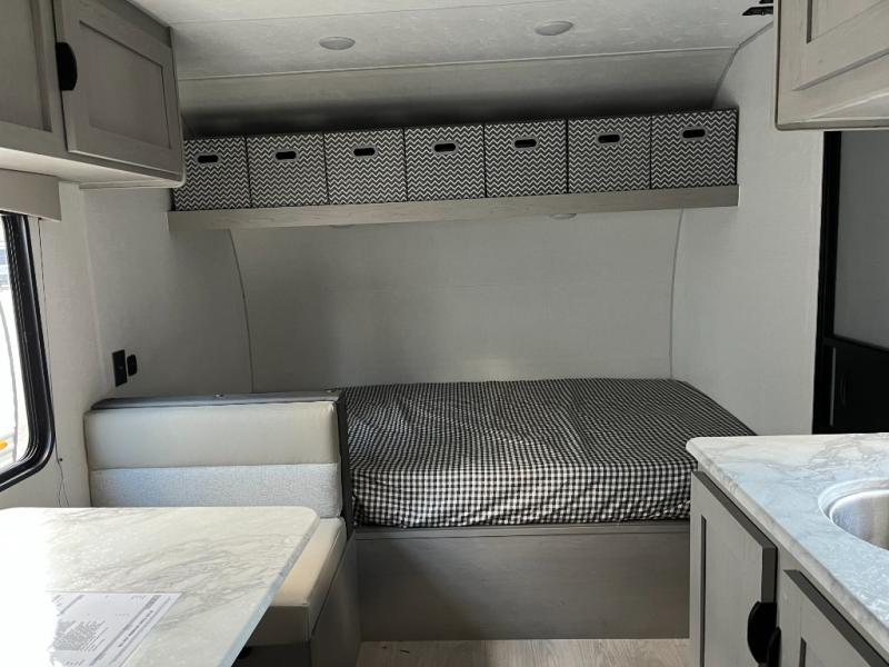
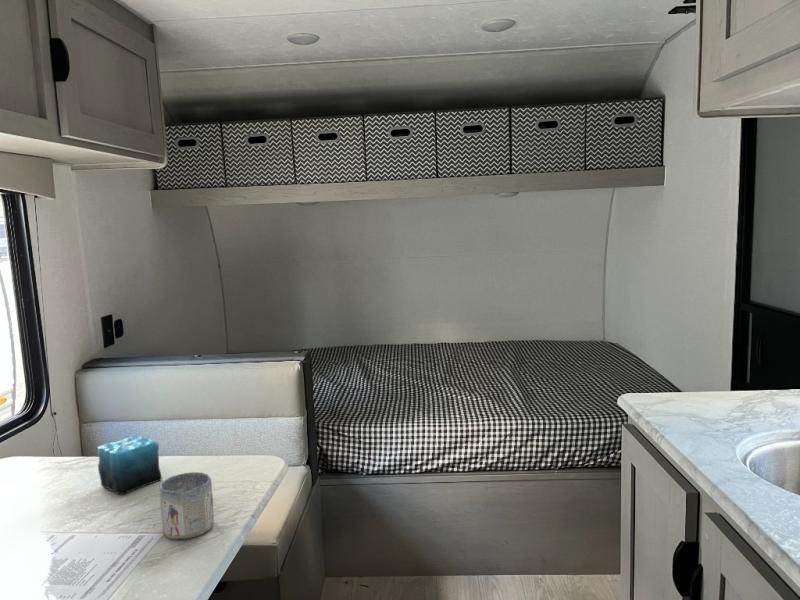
+ mug [159,471,215,540]
+ candle [97,426,163,495]
